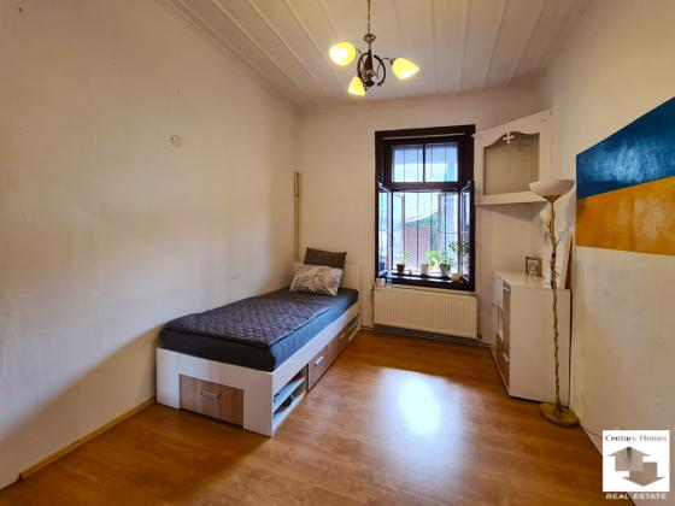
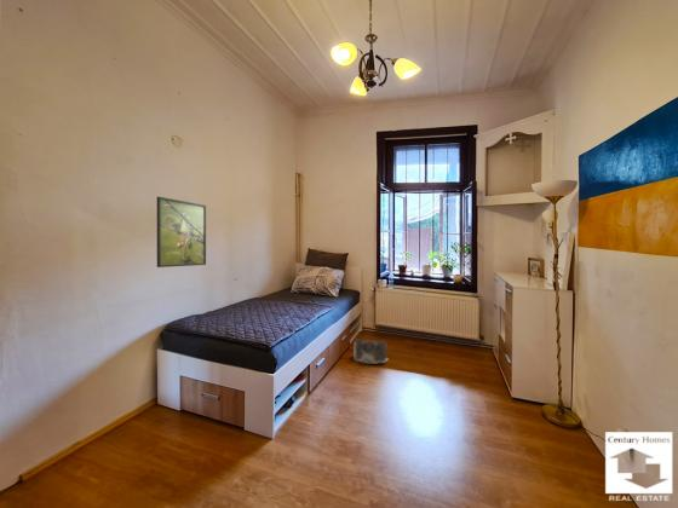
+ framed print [156,196,207,269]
+ saddlebag [352,337,389,364]
